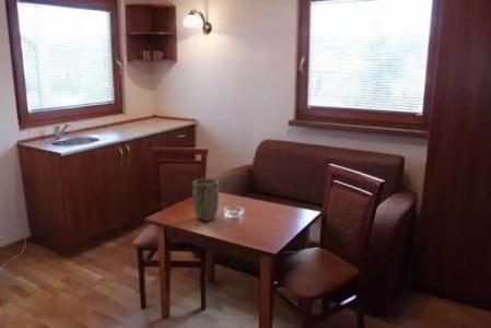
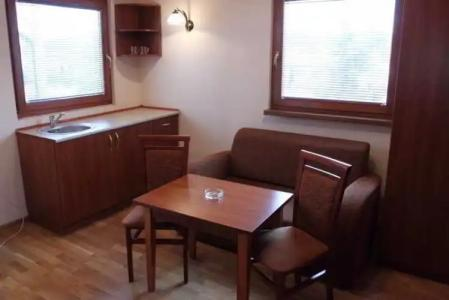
- plant pot [191,177,220,222]
